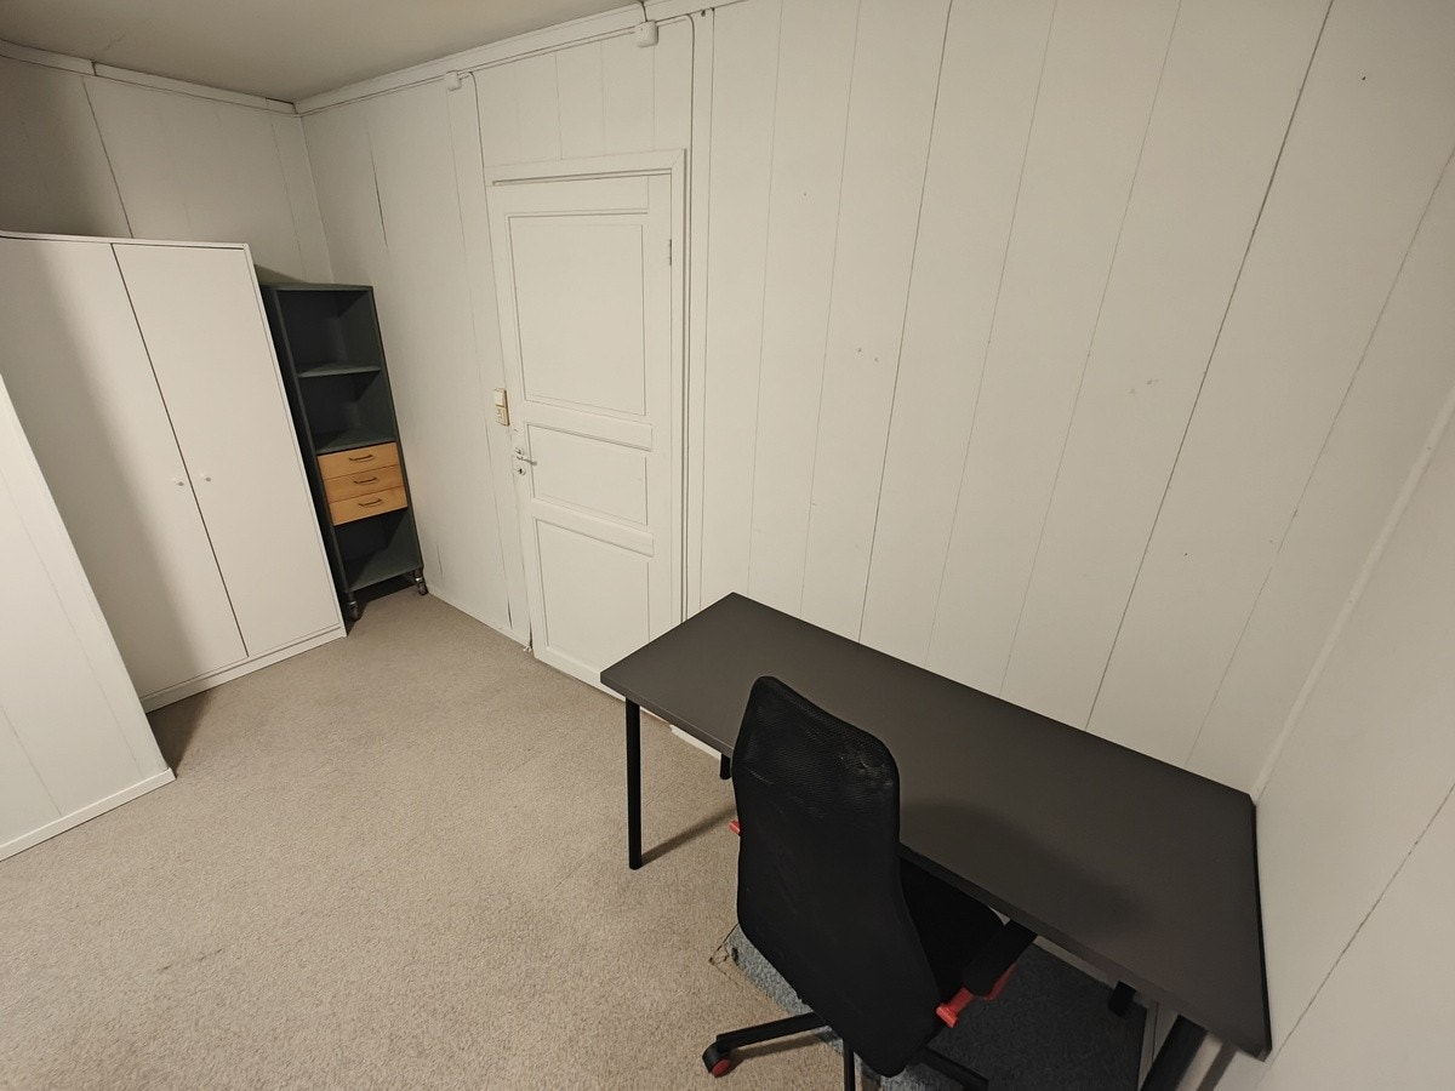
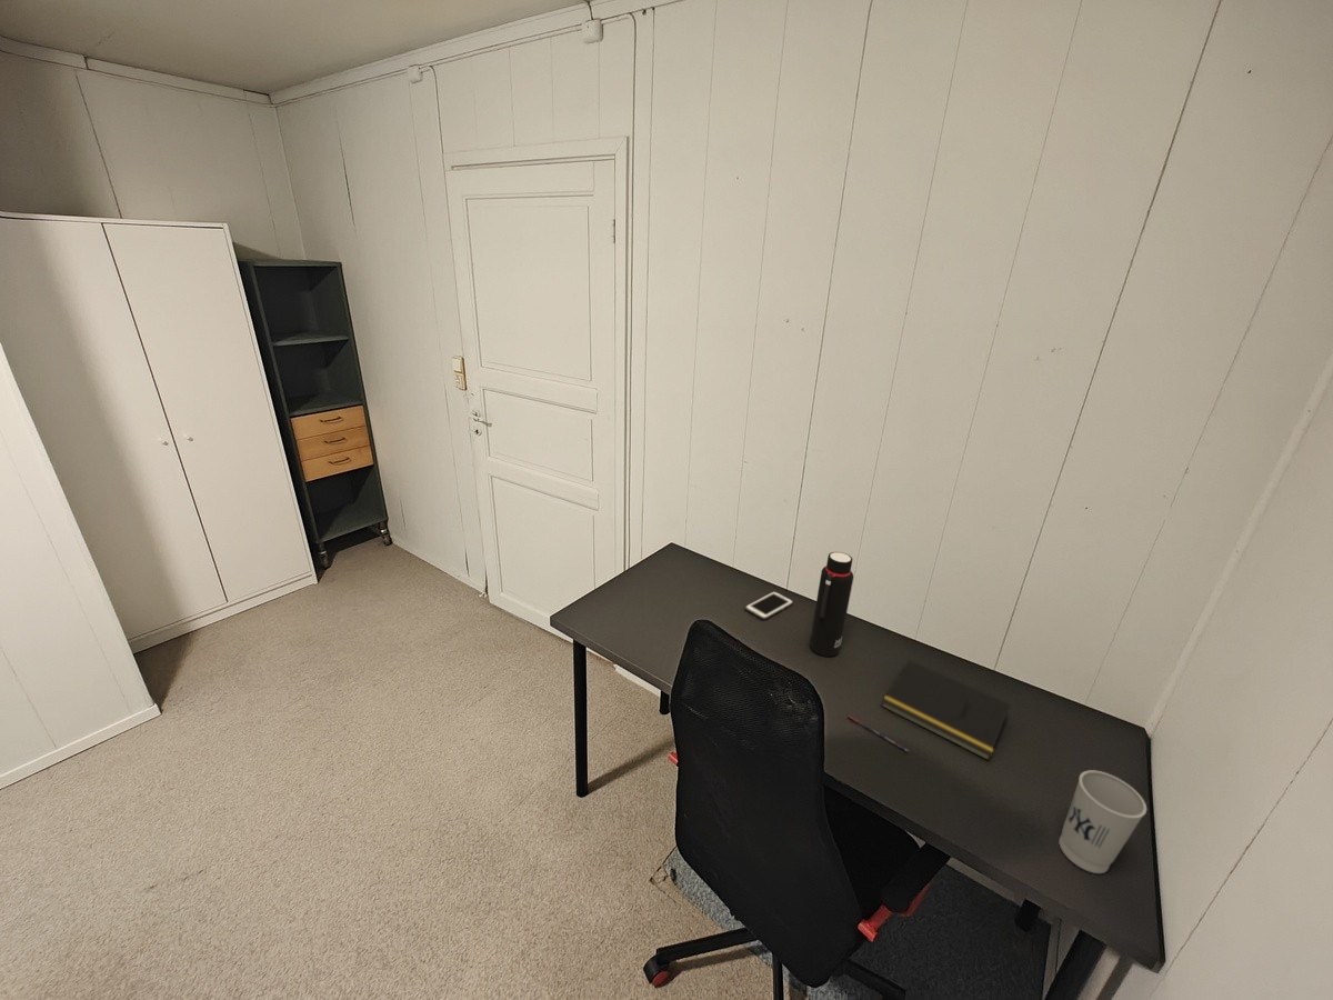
+ cell phone [744,590,794,621]
+ water bottle [809,551,854,658]
+ pen [846,714,910,752]
+ cup [1058,769,1147,874]
+ notepad [881,659,1012,761]
